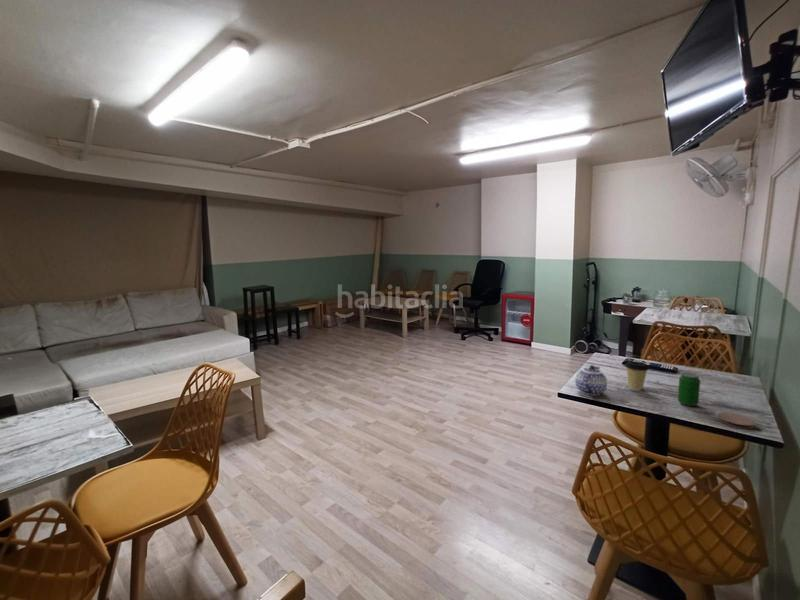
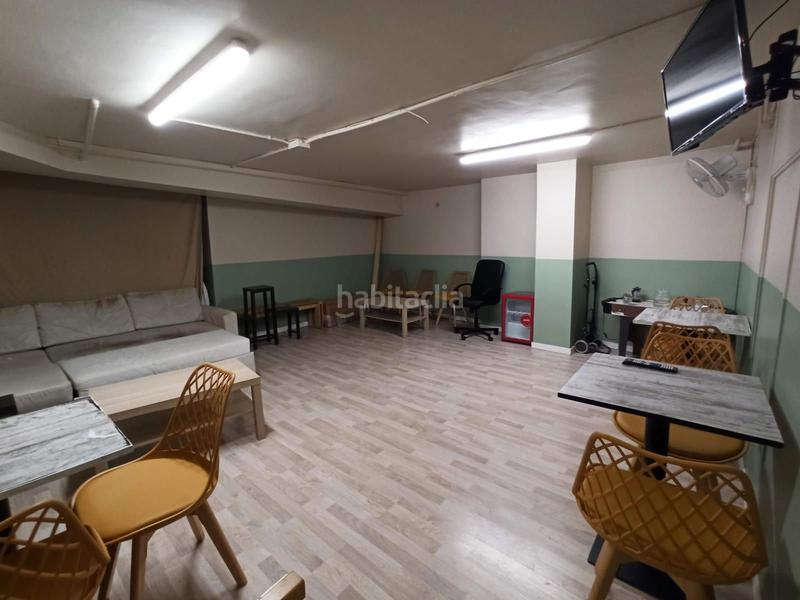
- coffee cup [624,360,650,392]
- beverage can [677,372,701,407]
- teapot [575,364,608,397]
- coaster [716,411,756,430]
